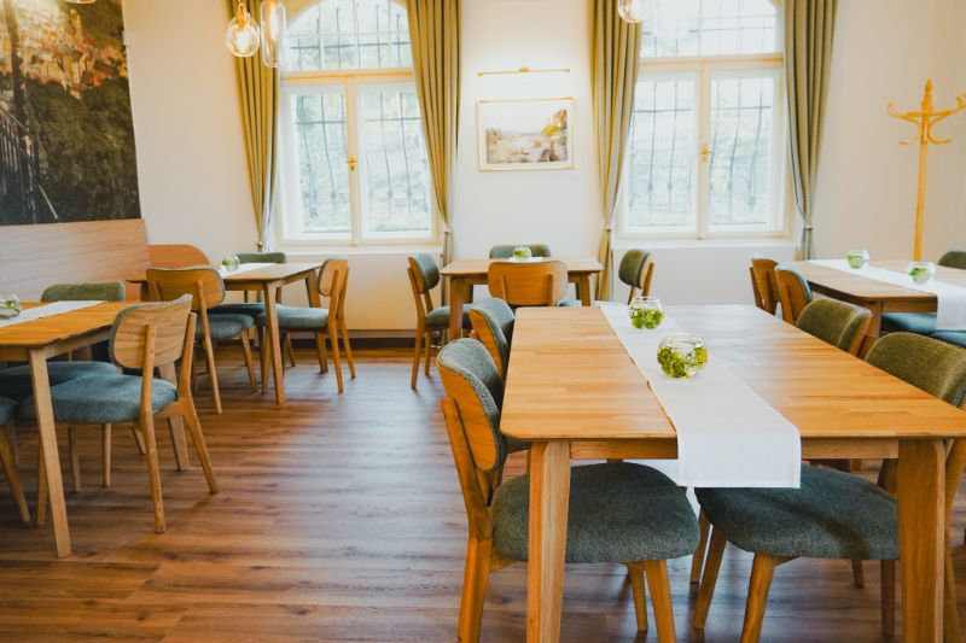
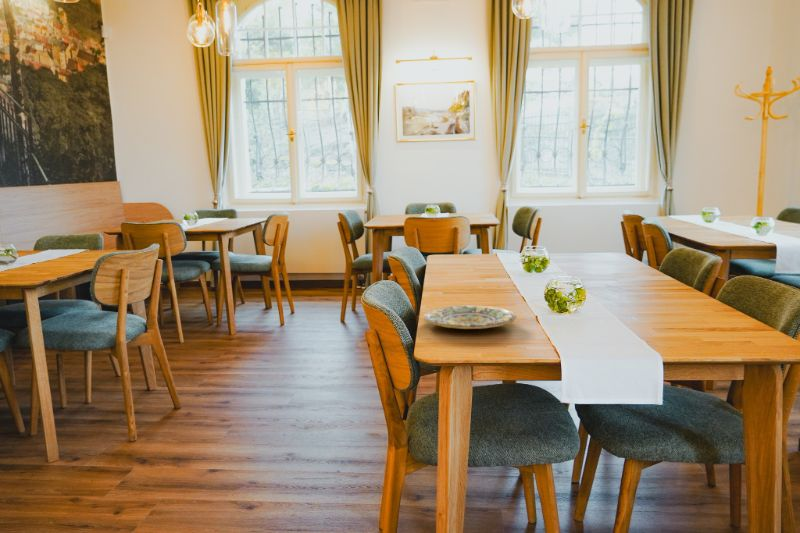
+ plate [423,304,517,330]
